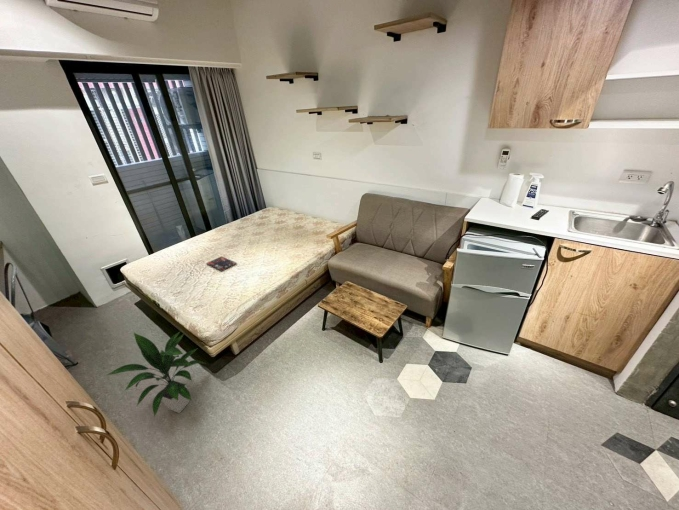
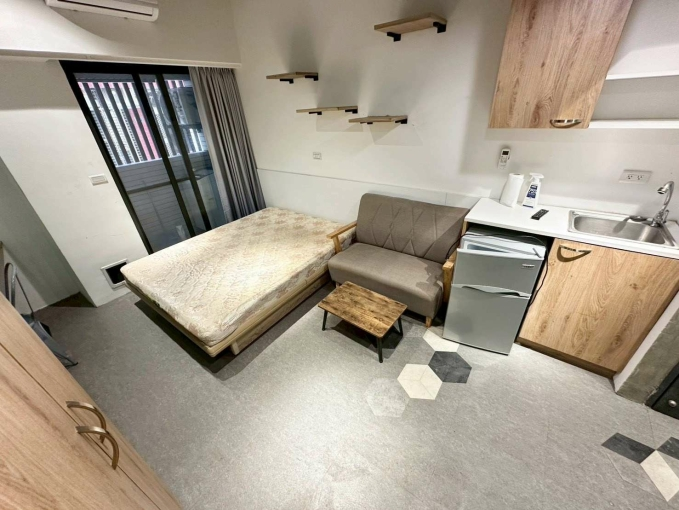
- book [205,255,238,273]
- indoor plant [106,331,207,418]
